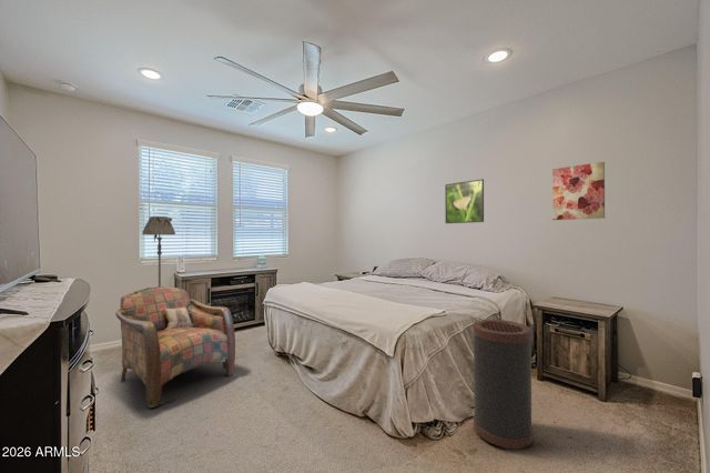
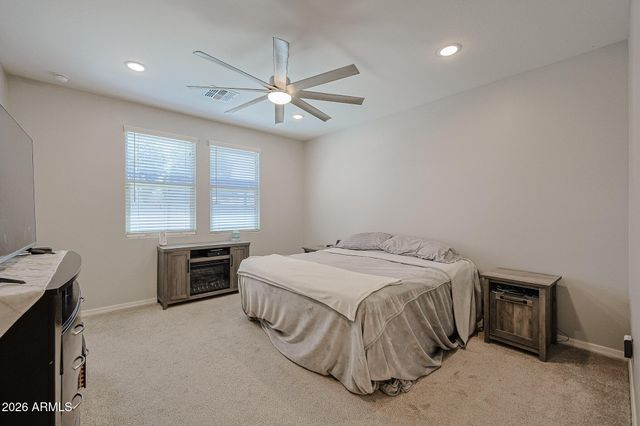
- floor lamp [141,215,176,288]
- wall art [551,161,606,221]
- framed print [444,178,485,224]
- trash can [471,319,534,451]
- armchair [114,285,236,409]
